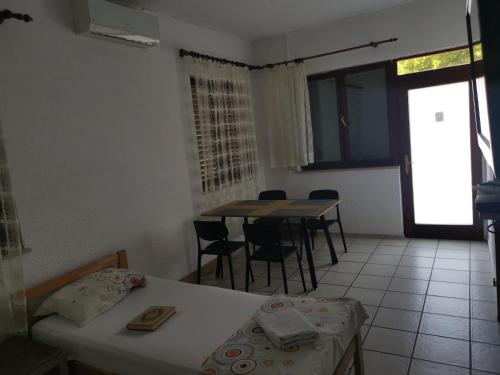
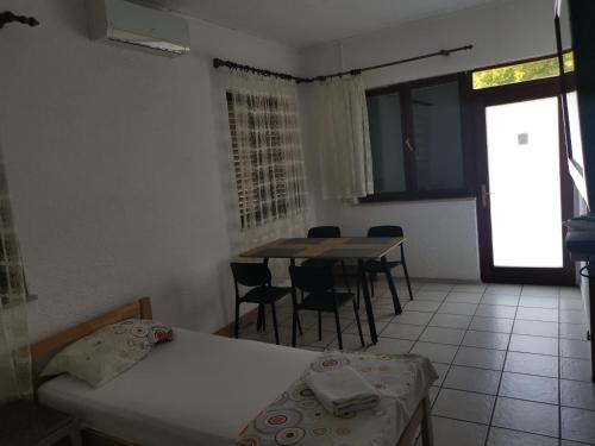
- hardback book [126,305,177,332]
